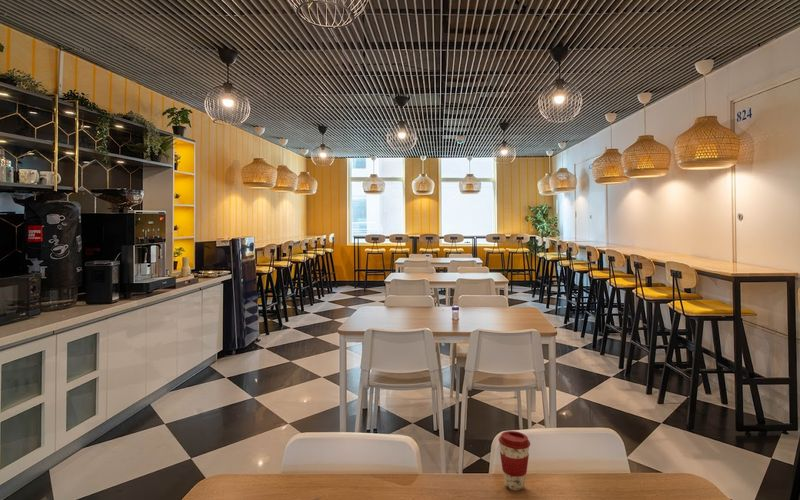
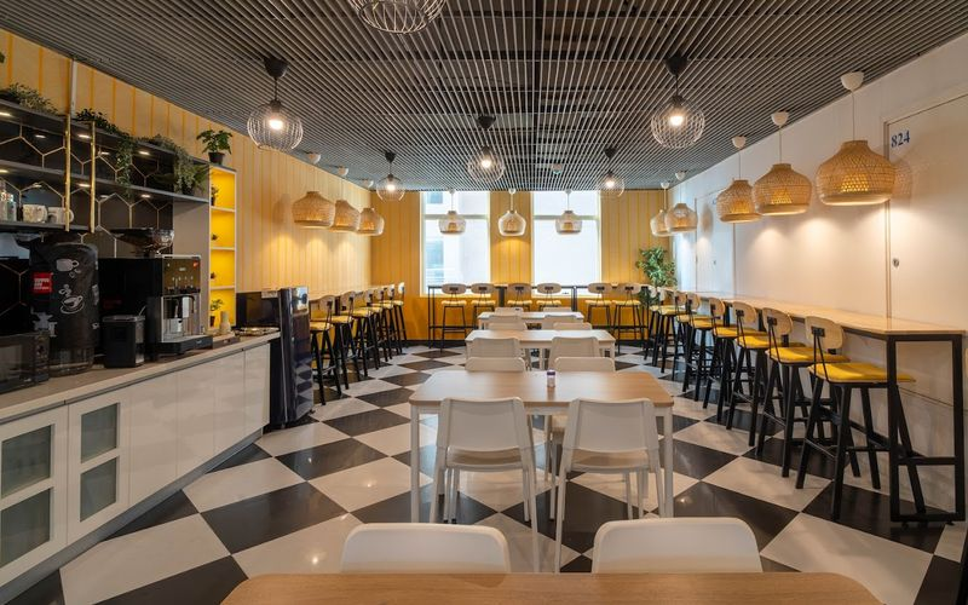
- coffee cup [498,430,531,491]
